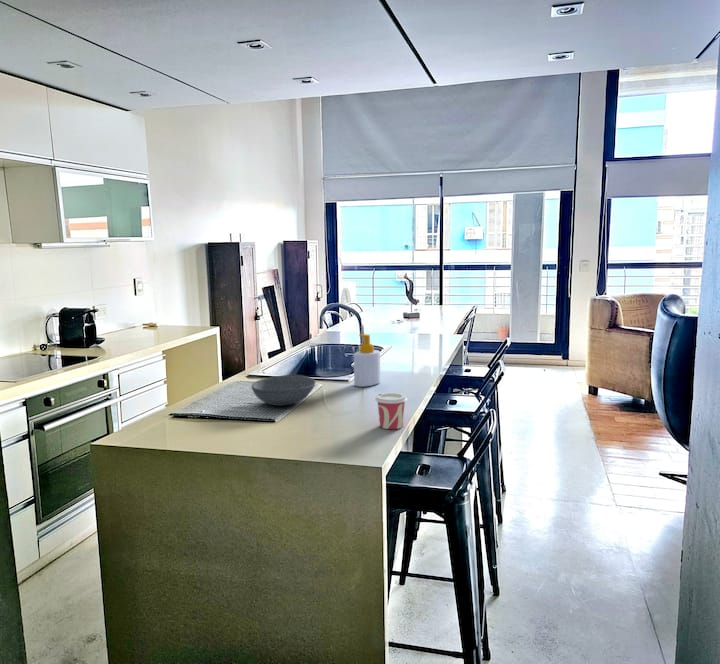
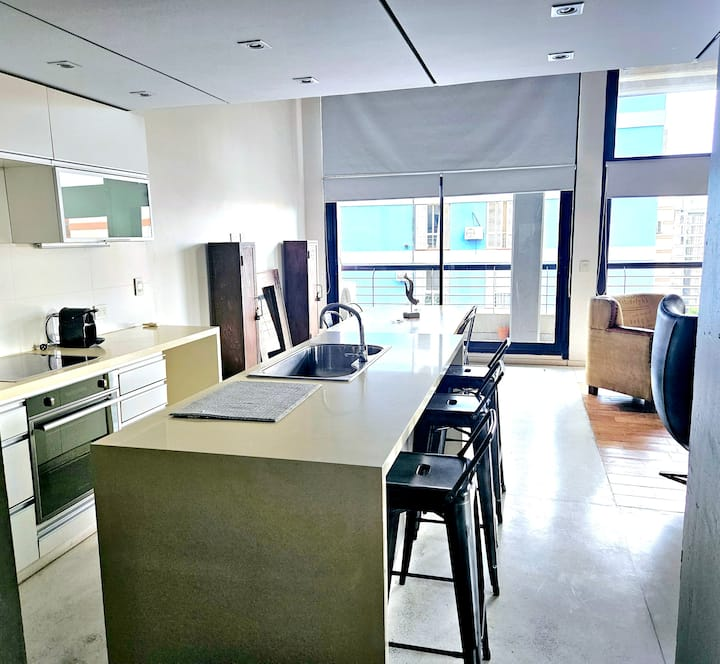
- bowl [250,374,317,407]
- soap bottle [353,333,381,388]
- cup [374,392,408,430]
